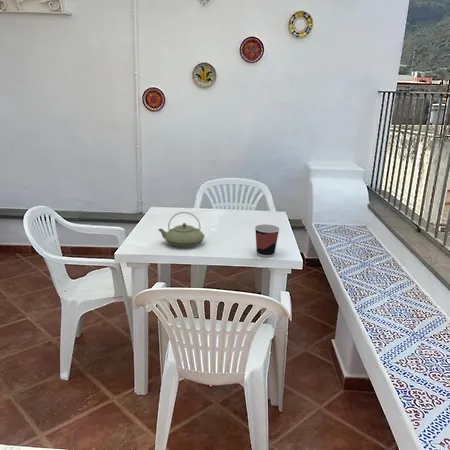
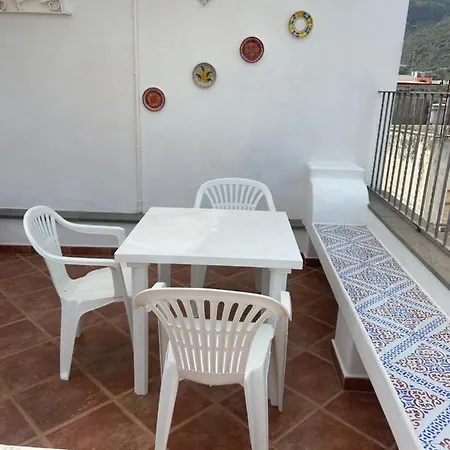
- cup [254,223,281,258]
- teapot [157,211,206,248]
